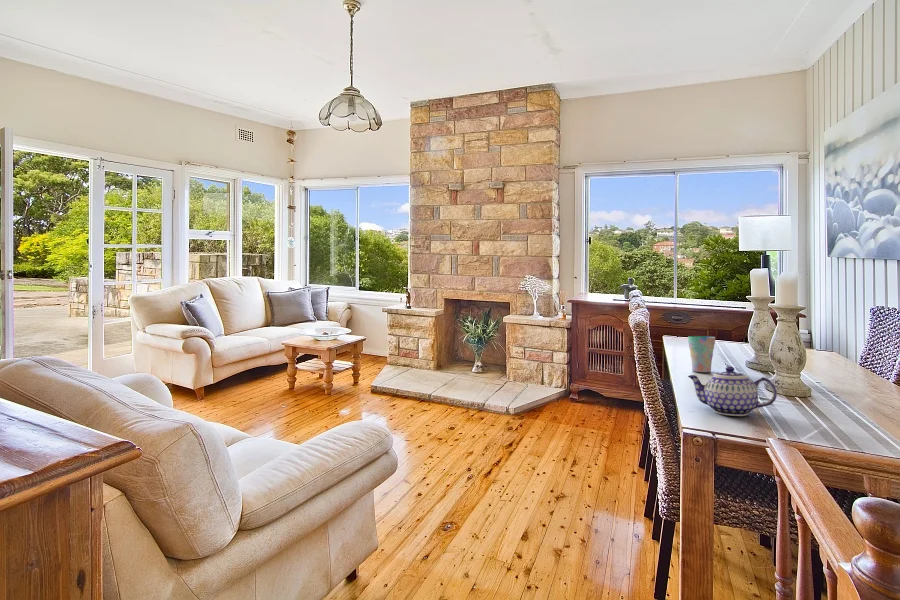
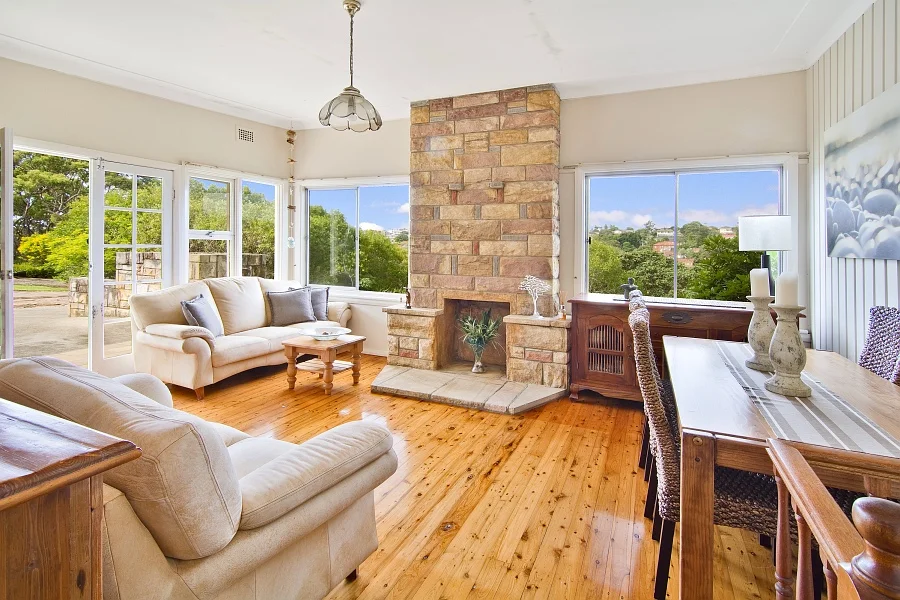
- cup [687,335,716,373]
- teapot [687,366,778,417]
